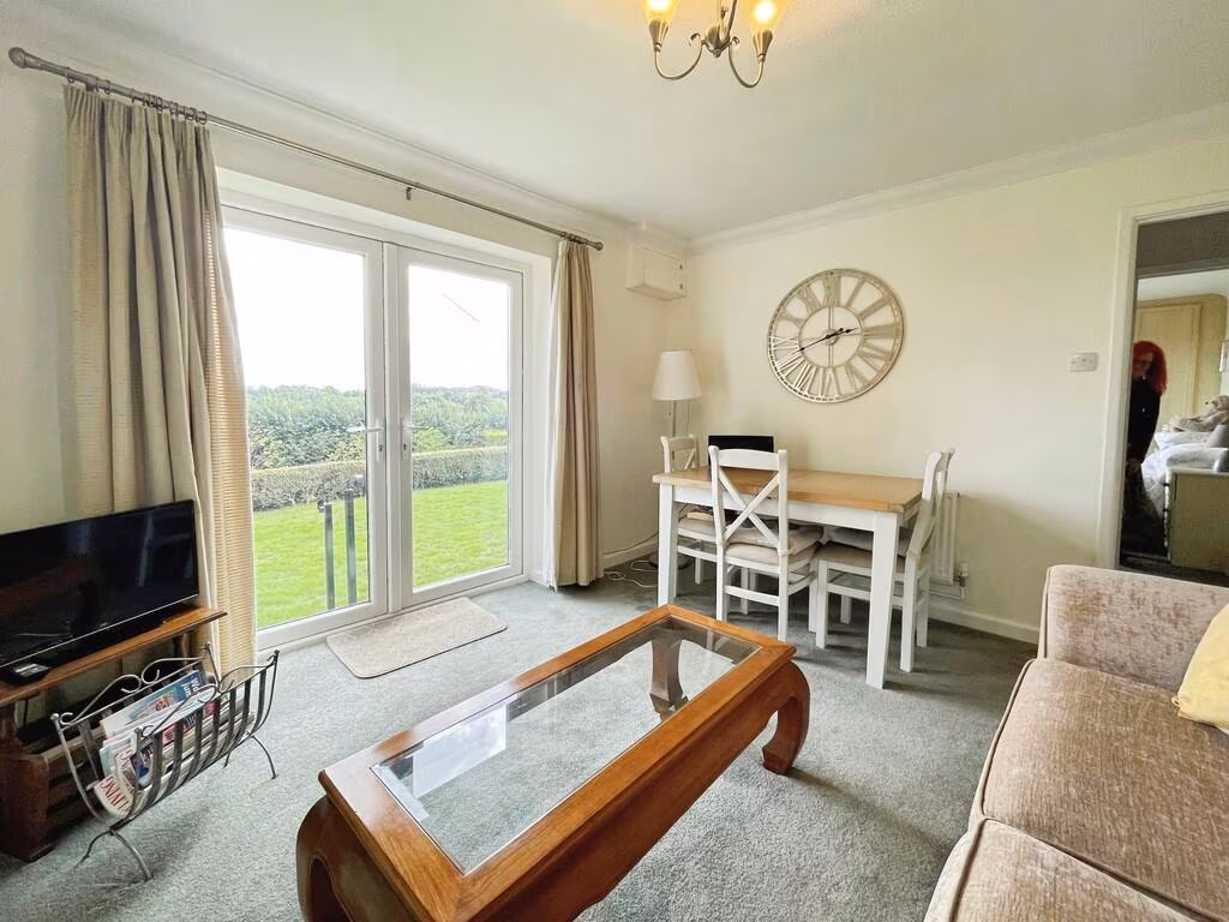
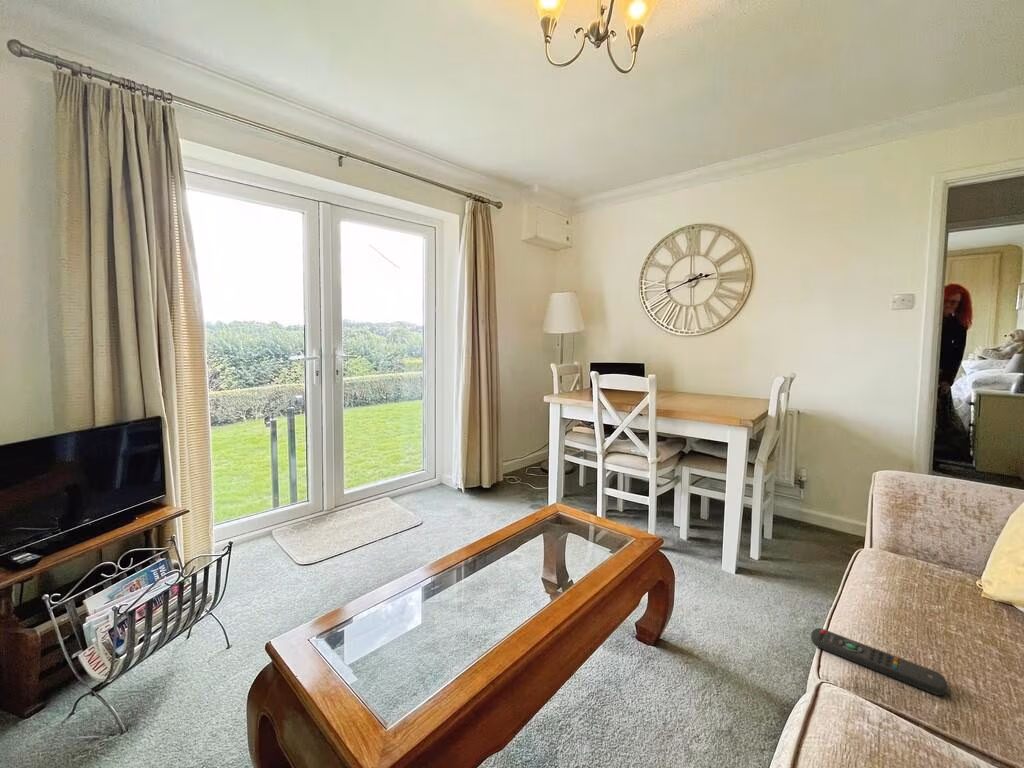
+ remote control [810,627,948,696]
